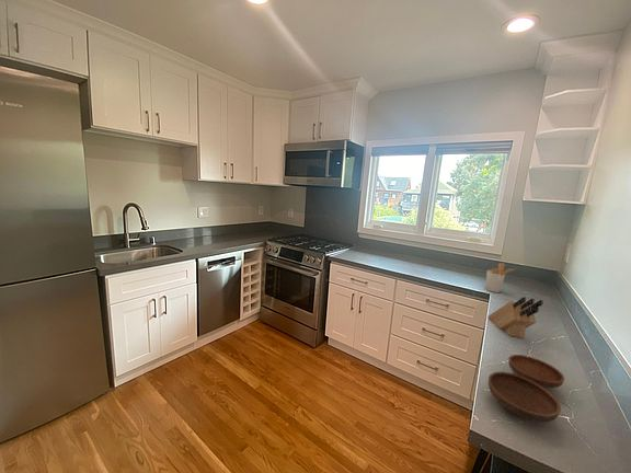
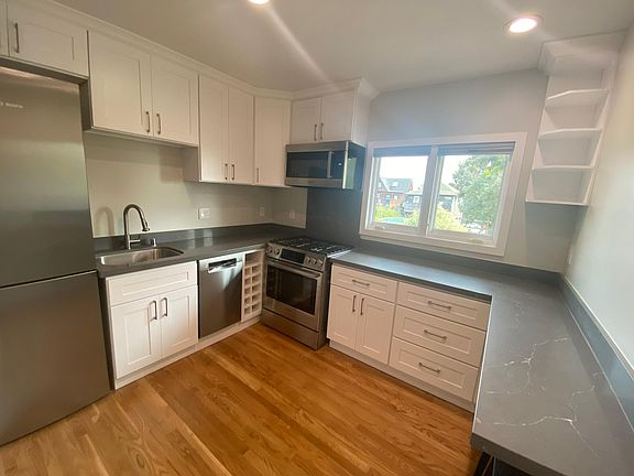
- knife block [487,296,544,338]
- bowl [487,354,565,423]
- utensil holder [484,262,515,293]
